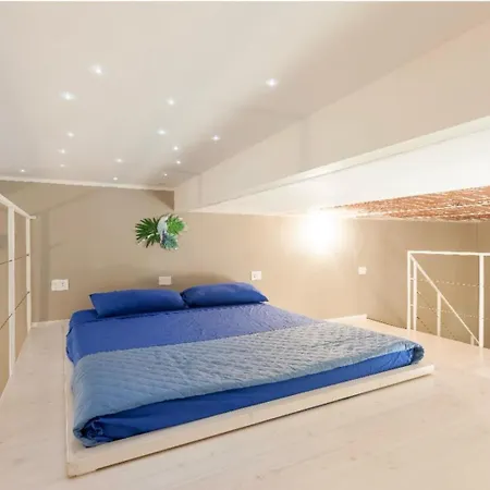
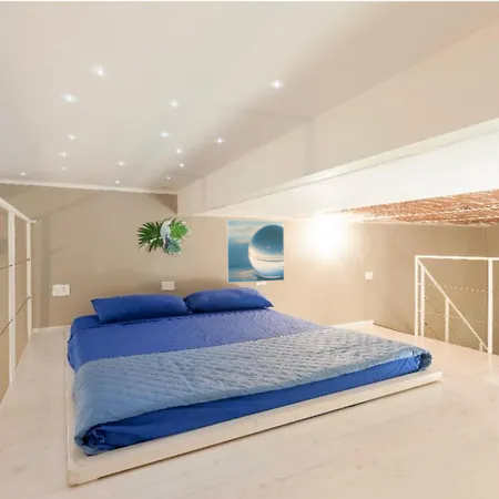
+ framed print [225,218,285,284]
